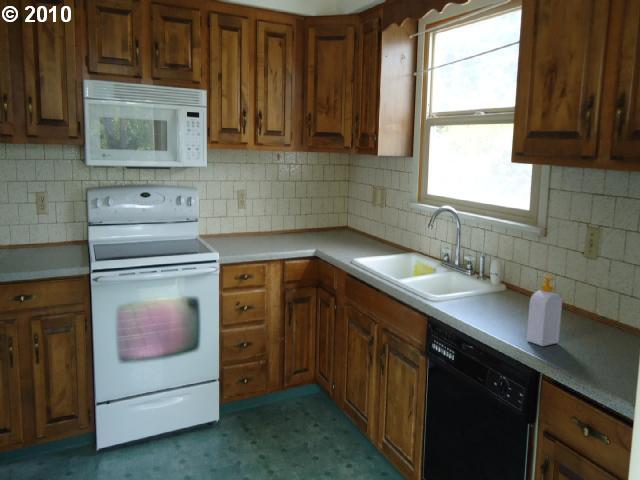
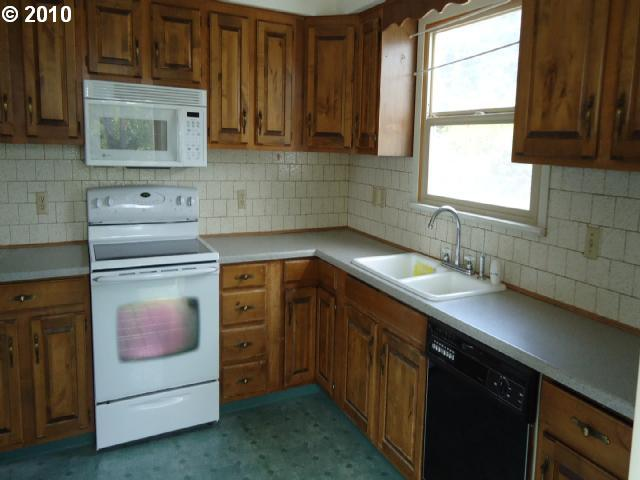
- soap bottle [526,275,563,347]
